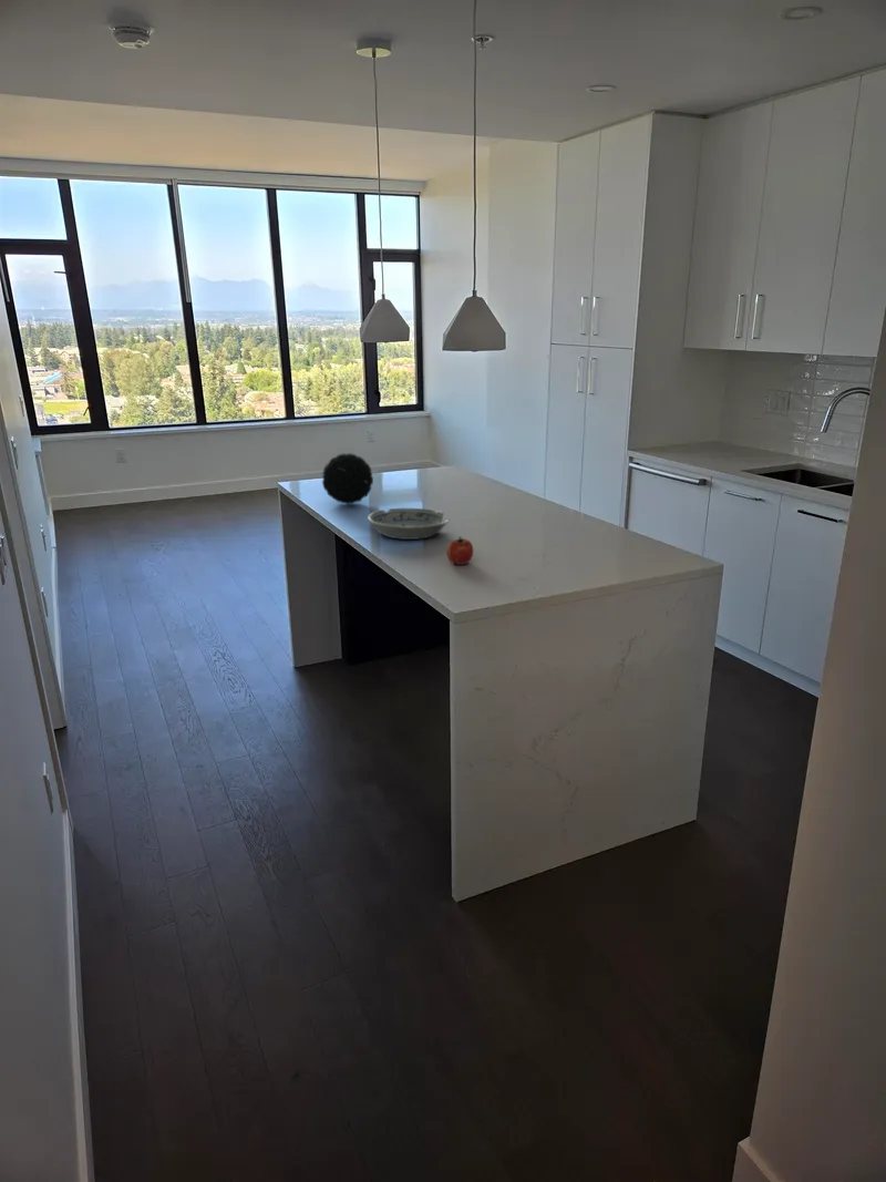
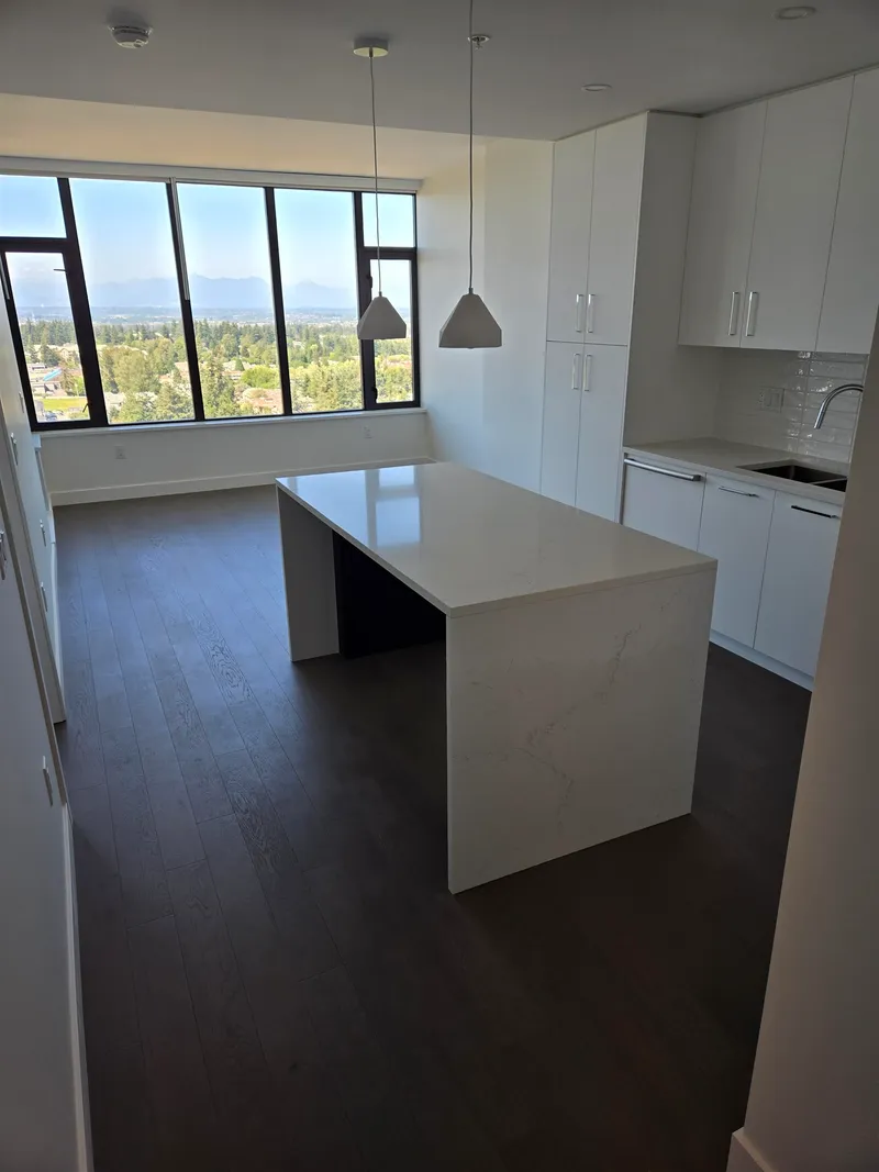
- decorative orb [321,452,374,505]
- fruit [445,535,474,566]
- bowl [367,507,450,541]
